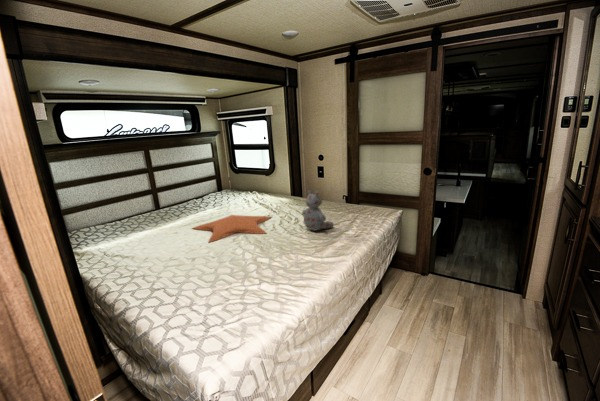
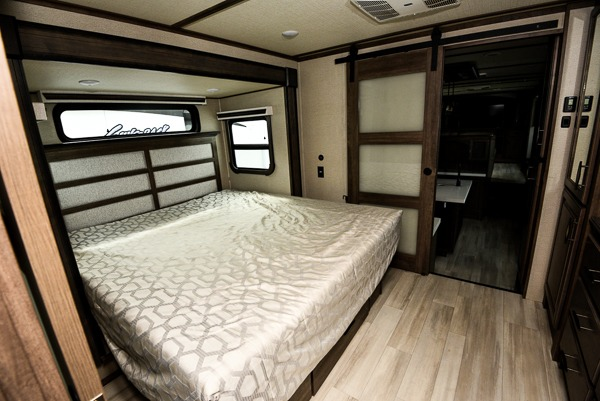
- cushion [190,214,273,244]
- stuffed bear [301,189,335,232]
